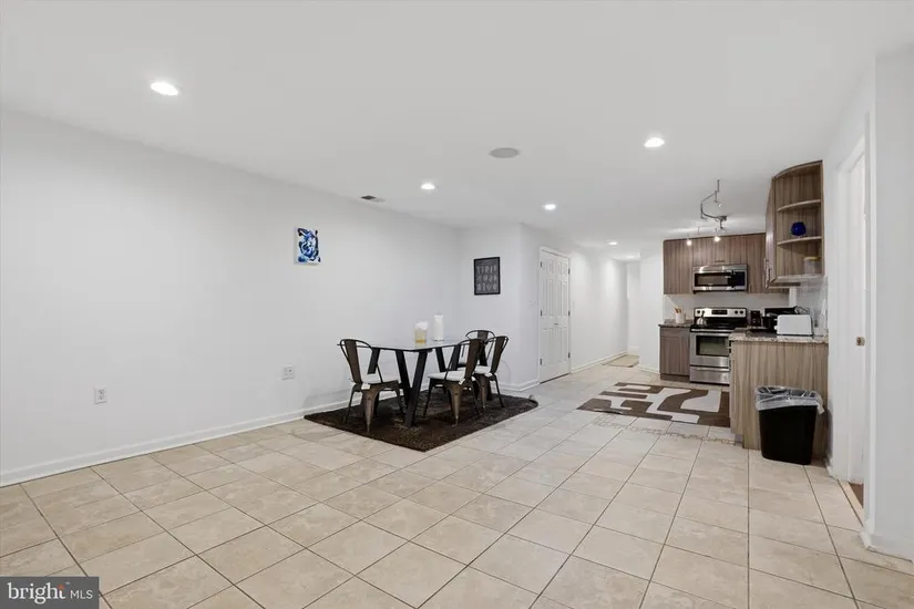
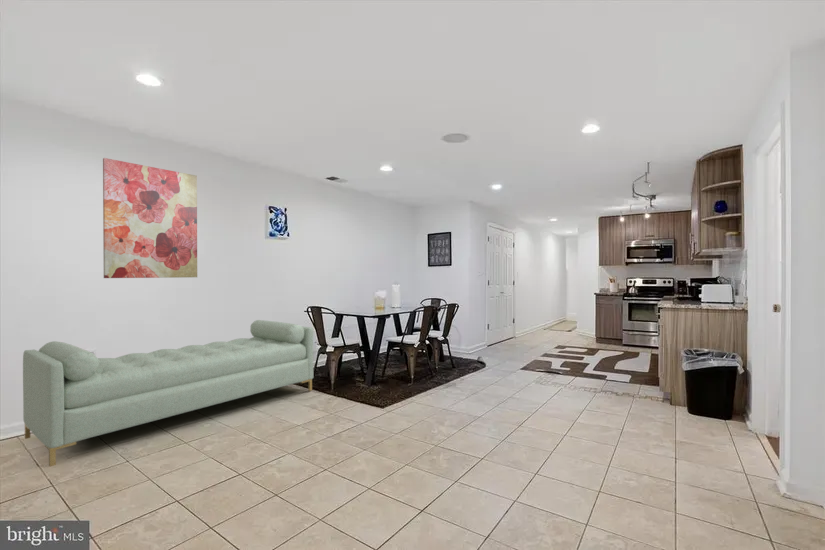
+ wall art [102,157,198,279]
+ sofa [22,319,314,467]
